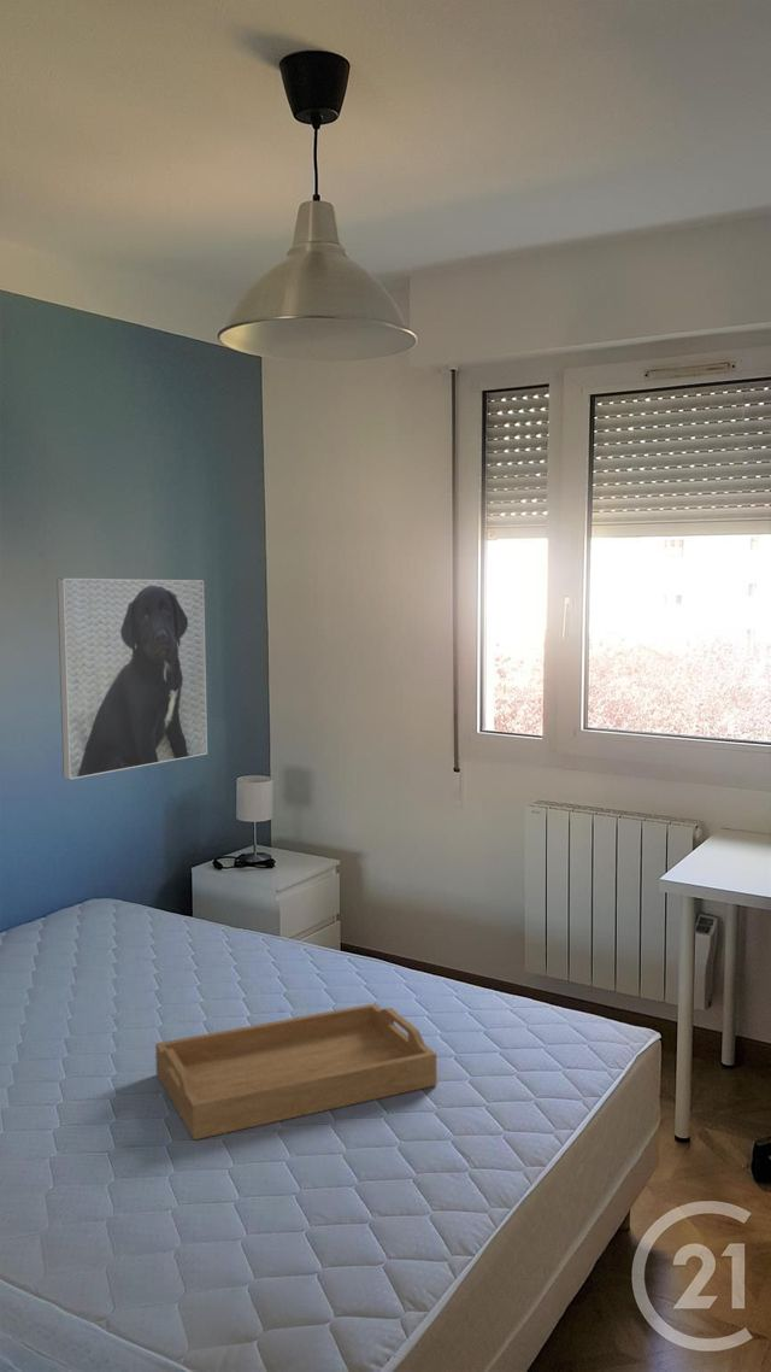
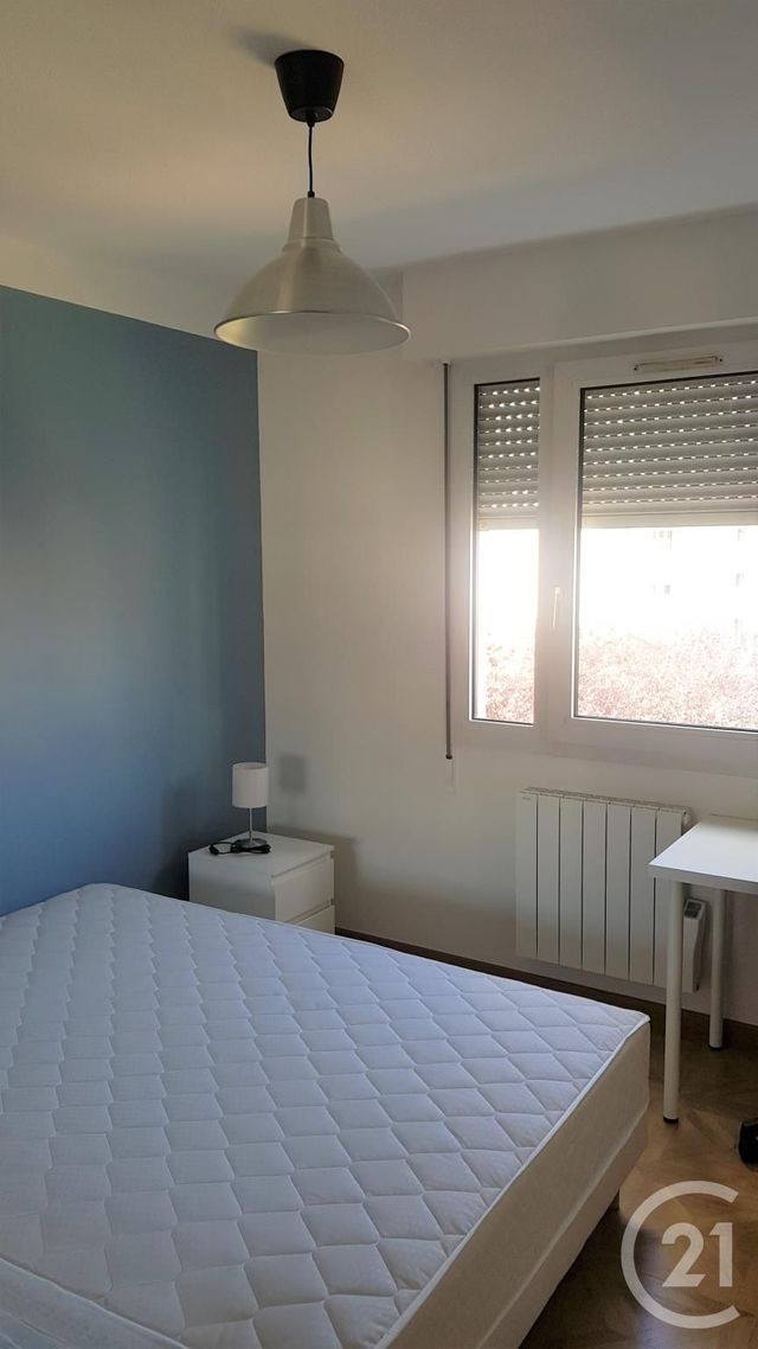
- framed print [55,577,208,781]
- serving tray [154,1002,437,1142]
